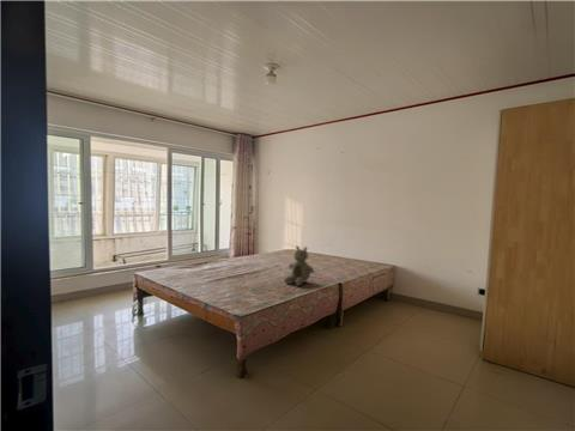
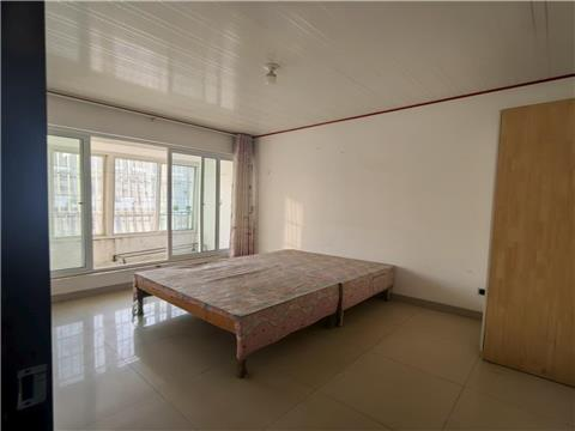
- teddy bear [283,244,315,287]
